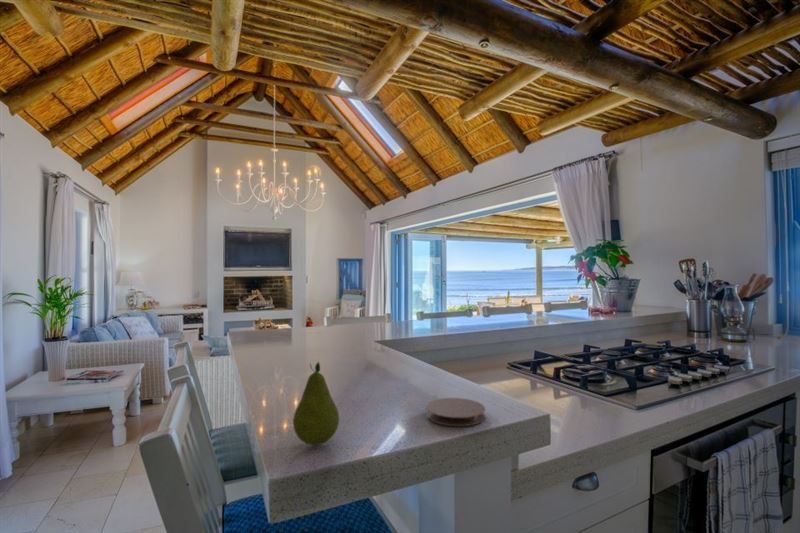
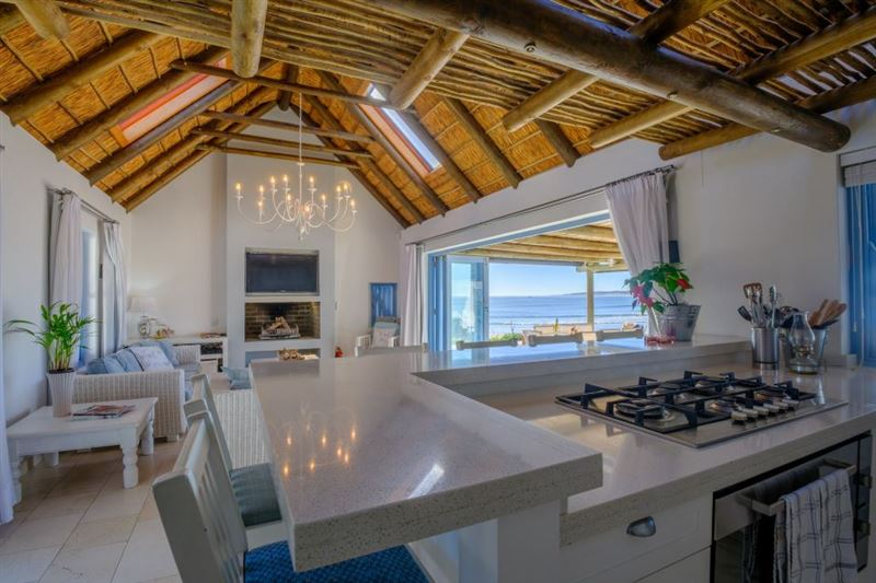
- coaster [425,397,486,427]
- fruit [292,361,340,446]
